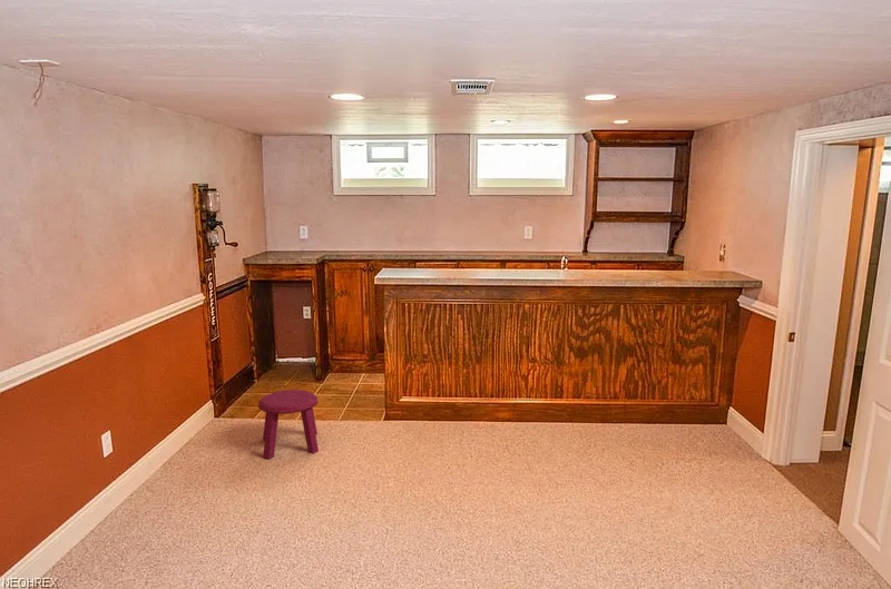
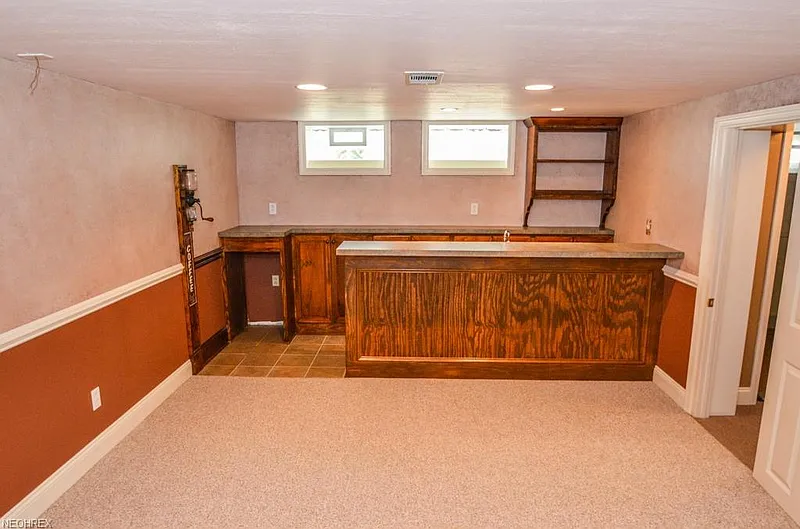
- stool [257,389,320,460]
